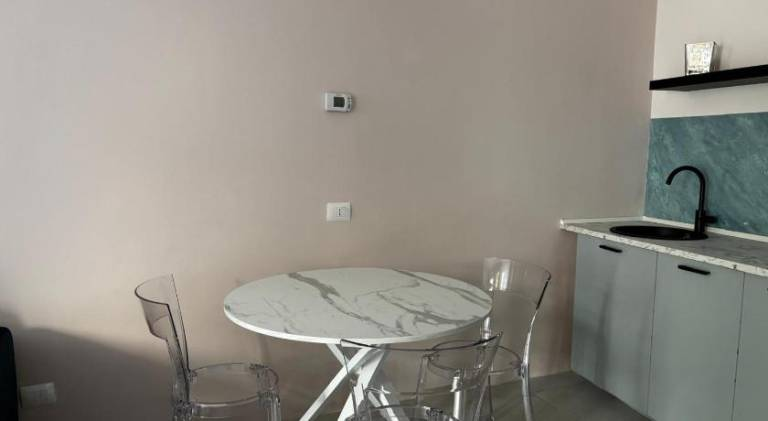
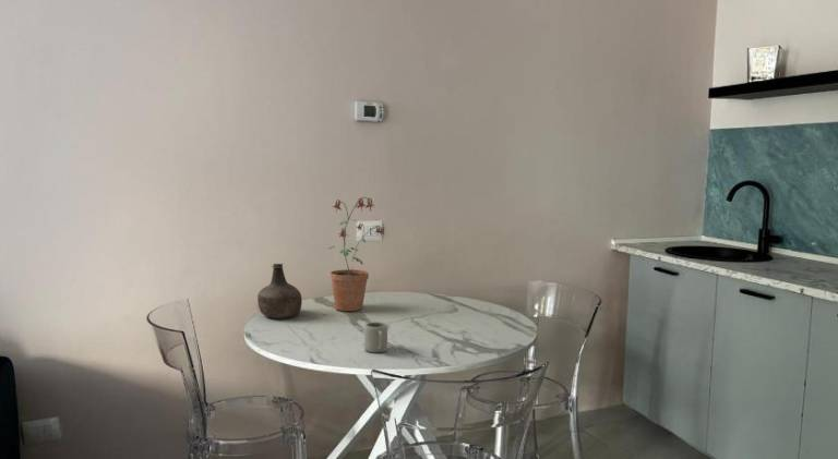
+ potted plant [327,196,386,312]
+ cup [363,321,388,353]
+ bottle [256,263,303,319]
